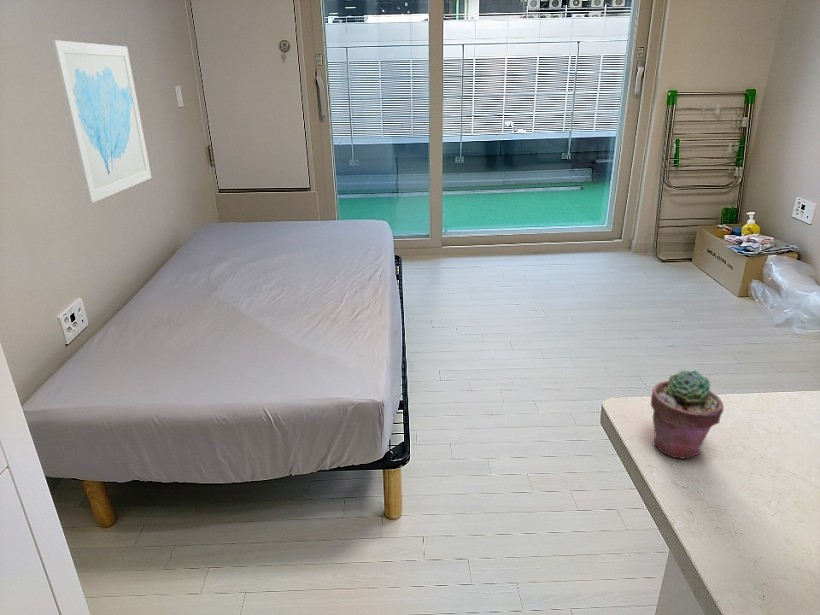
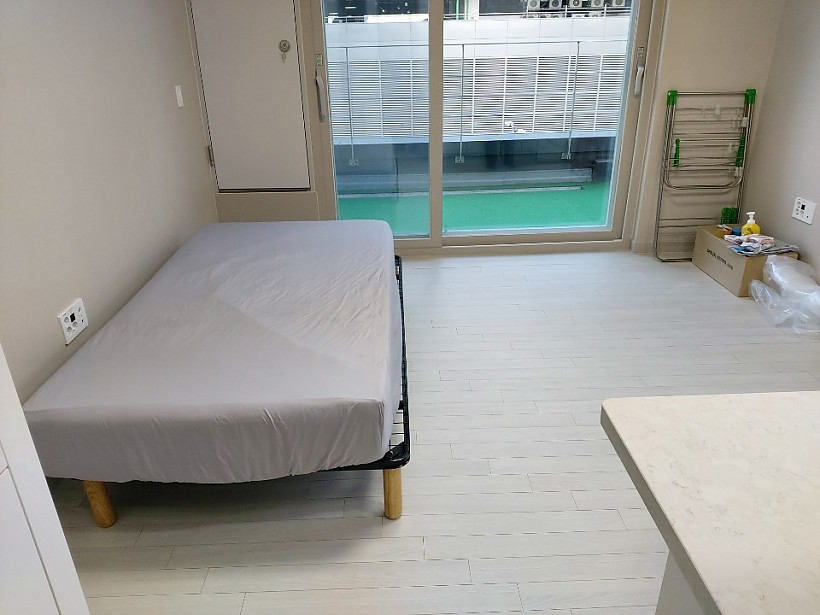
- wall art [51,39,152,204]
- potted succulent [650,369,724,460]
